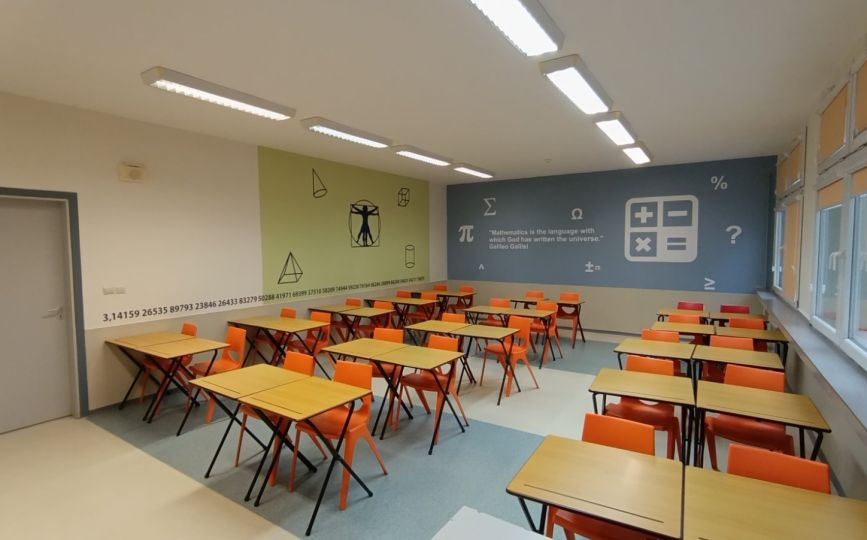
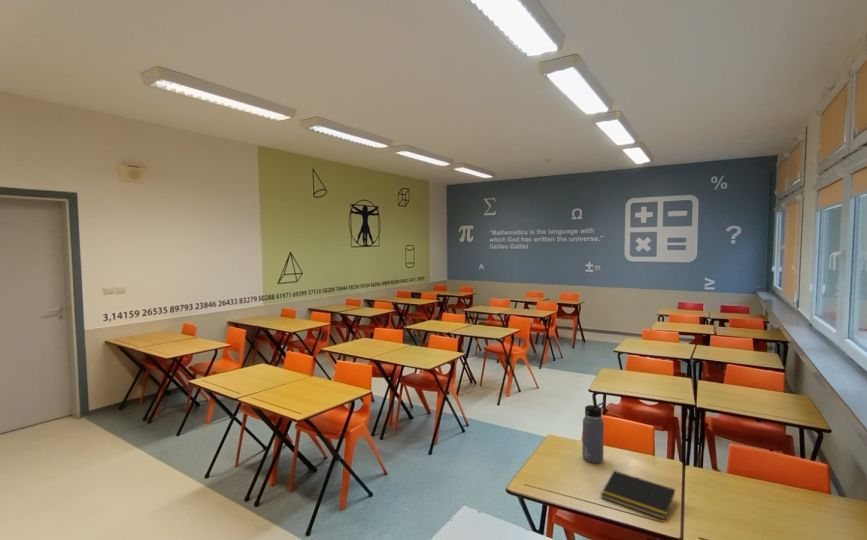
+ water bottle [581,402,607,464]
+ notepad [600,470,676,521]
